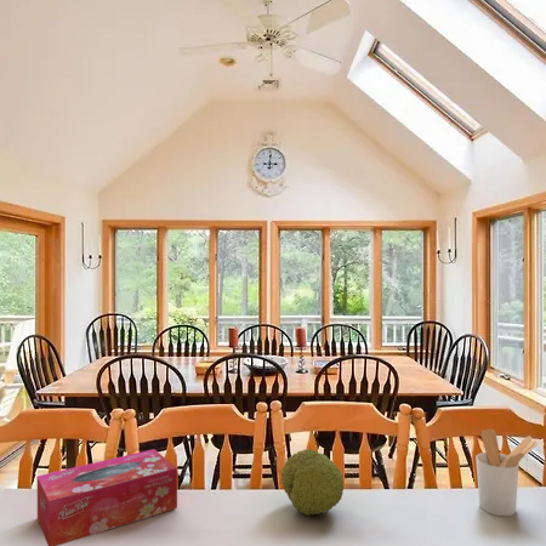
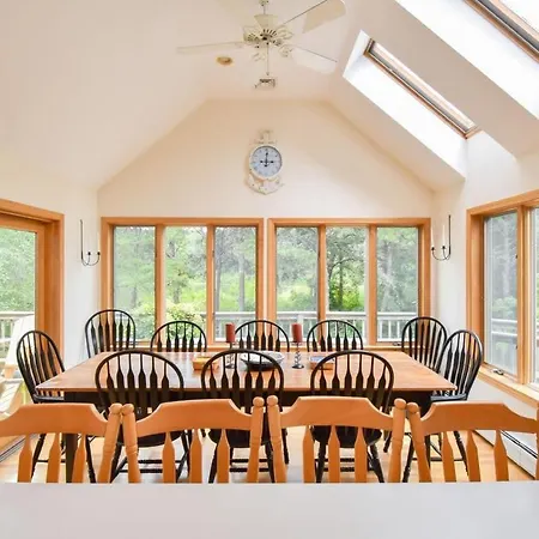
- fruit [280,448,345,517]
- tissue box [36,448,178,546]
- utensil holder [474,428,539,517]
